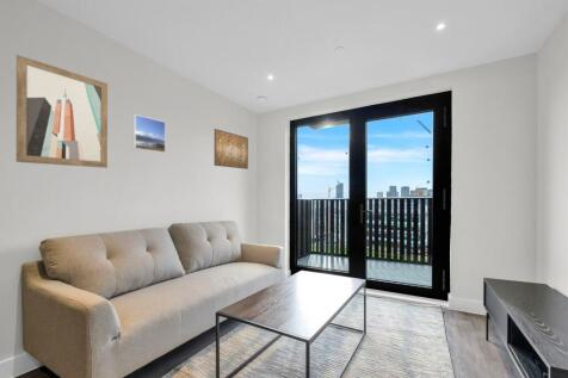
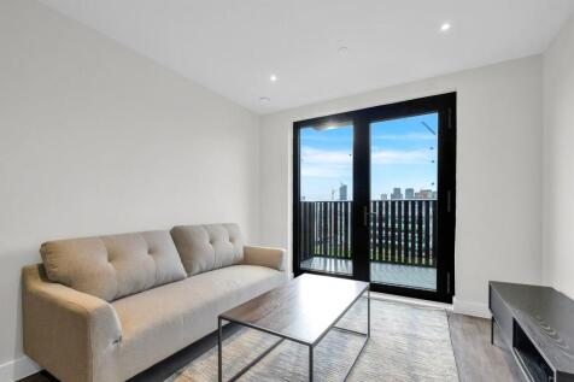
- wall art [16,54,109,169]
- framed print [132,113,167,154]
- wall art [214,128,249,171]
